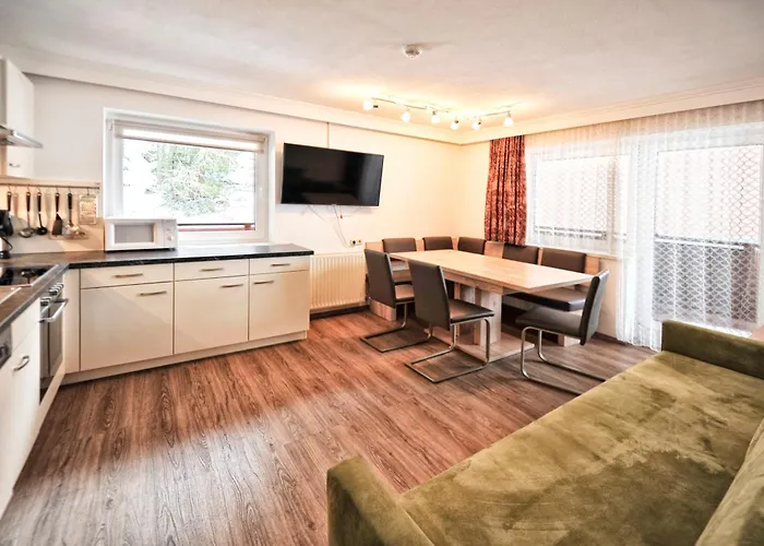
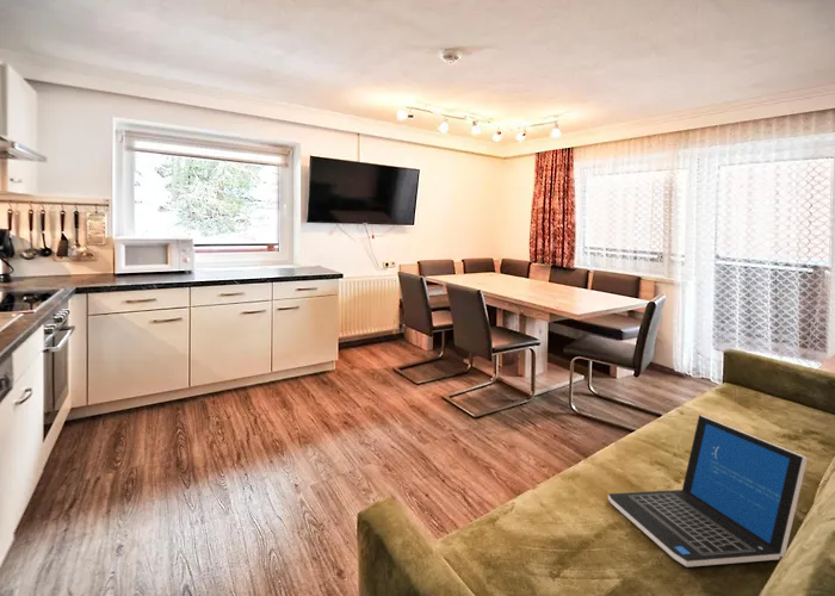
+ laptop [607,414,809,569]
